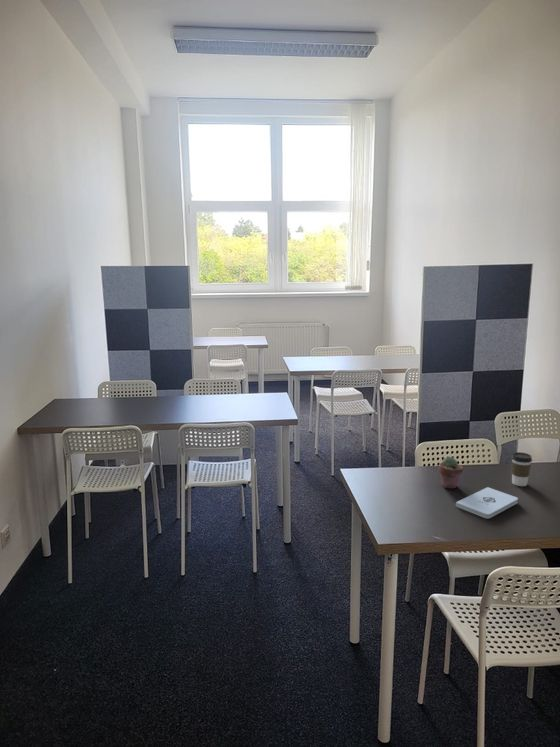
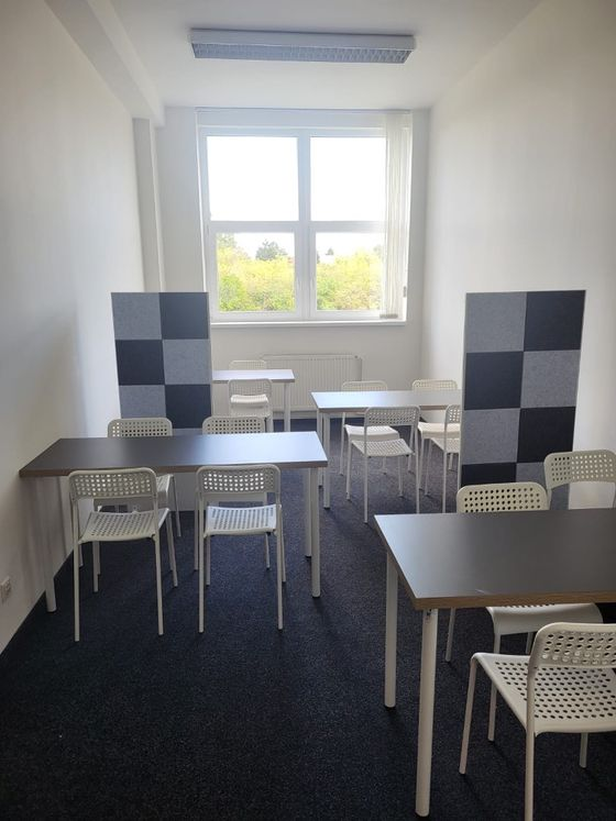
- potted succulent [438,455,464,490]
- coffee cup [511,451,533,487]
- notepad [455,486,519,520]
